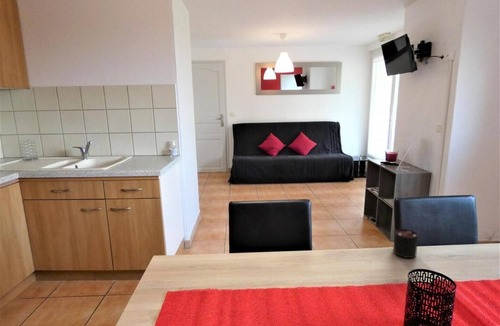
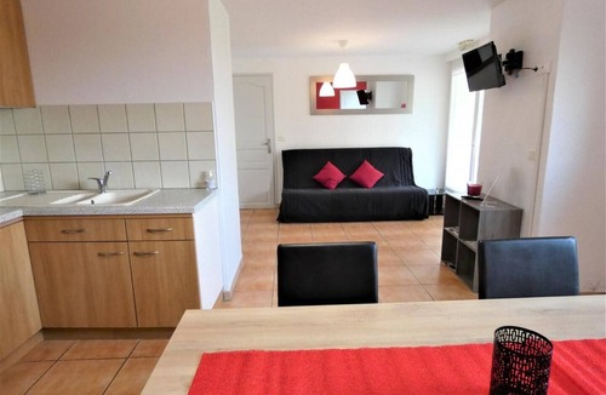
- candle [392,226,420,259]
